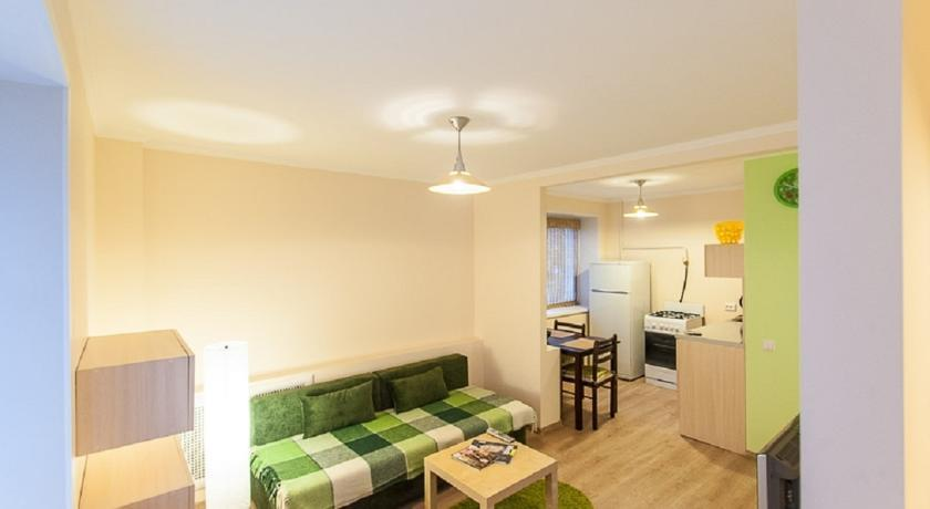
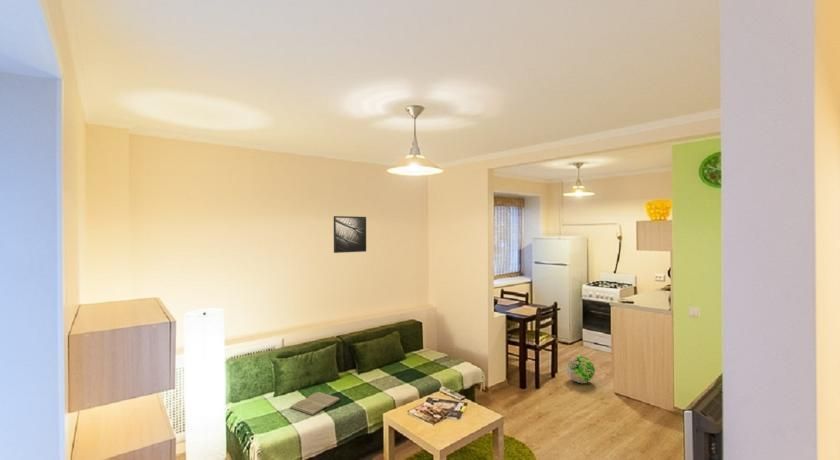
+ book [289,391,341,416]
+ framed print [333,215,367,254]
+ decorative ball [565,354,596,384]
